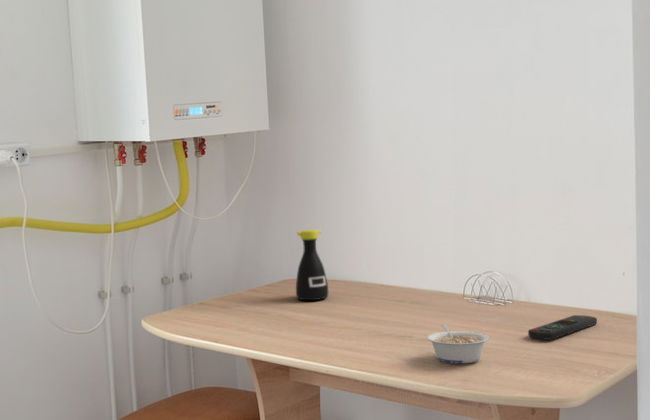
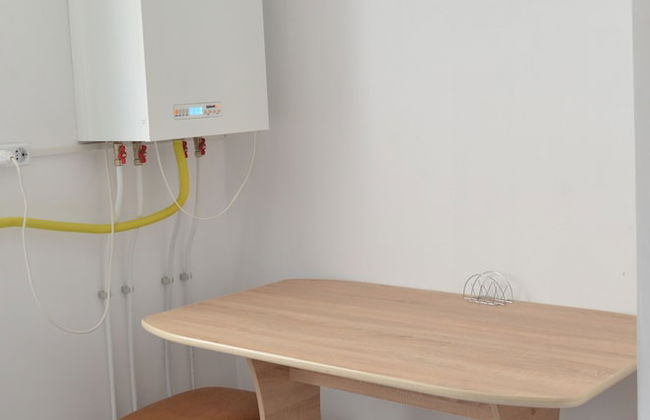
- remote control [527,314,598,341]
- bottle [295,229,329,301]
- legume [426,323,490,364]
